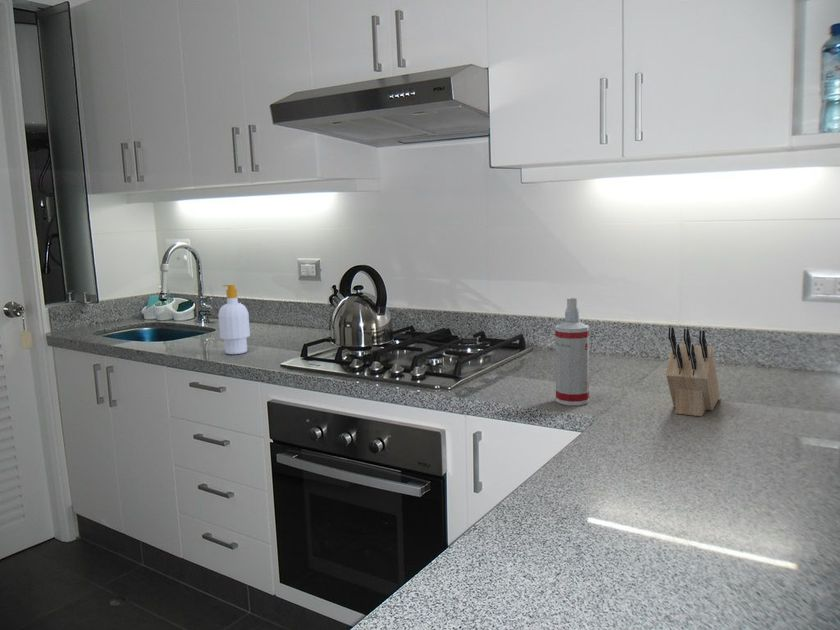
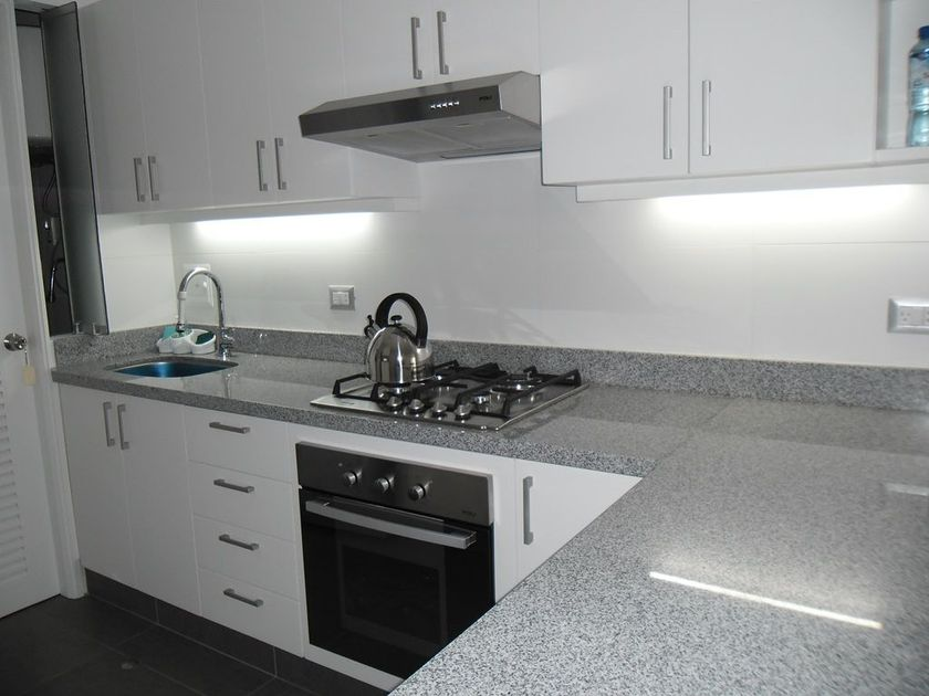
- knife block [665,326,721,417]
- soap bottle [217,284,251,355]
- spray bottle [554,296,590,406]
